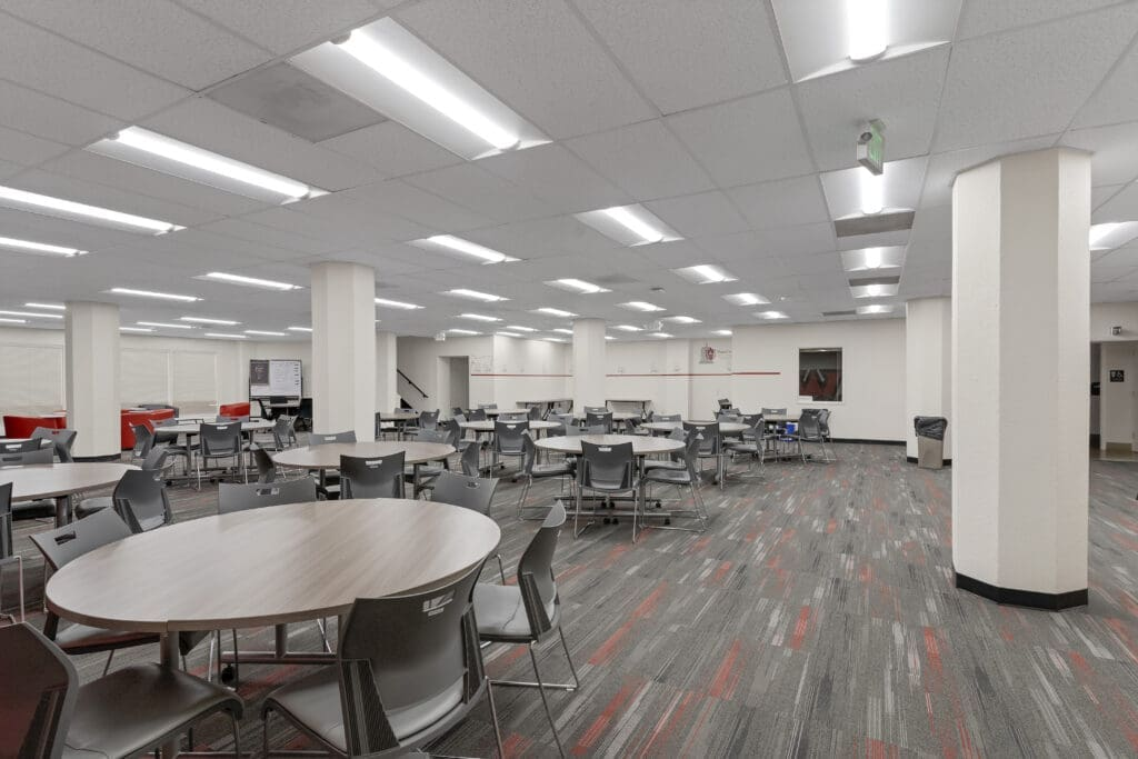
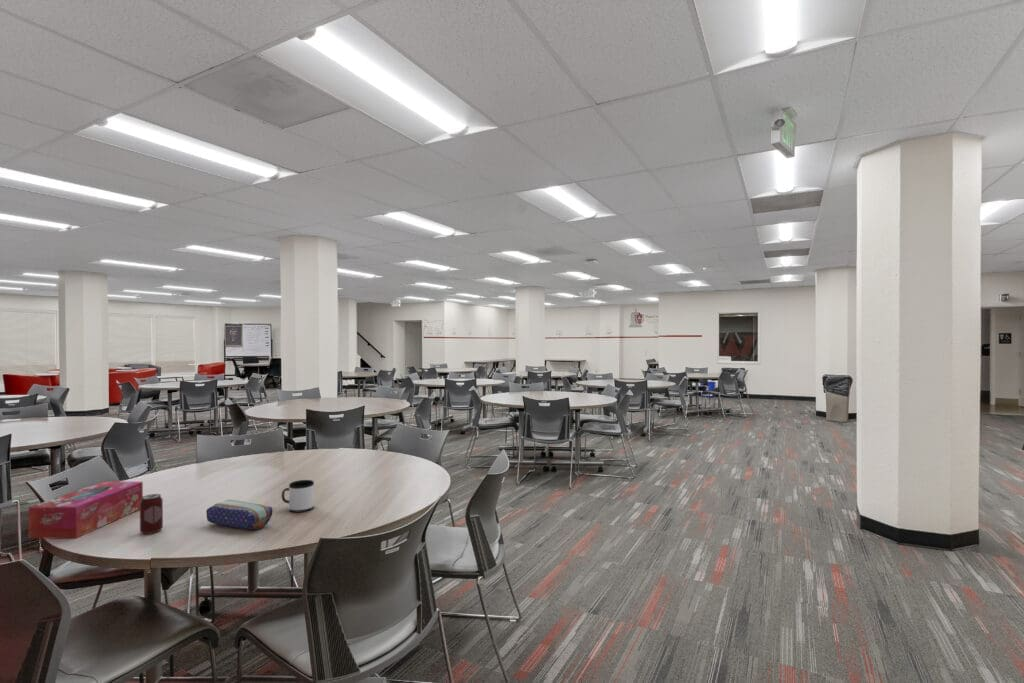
+ pencil case [205,499,273,531]
+ beverage can [139,493,164,535]
+ mug [281,479,315,513]
+ tissue box [28,481,144,540]
